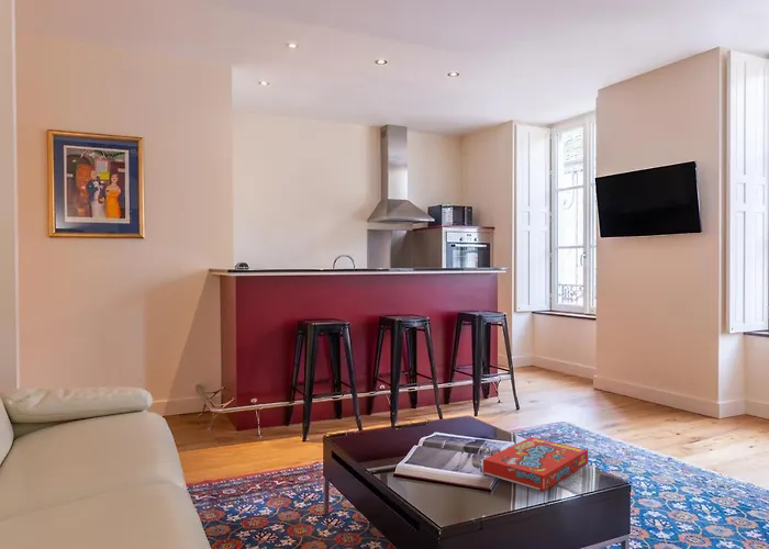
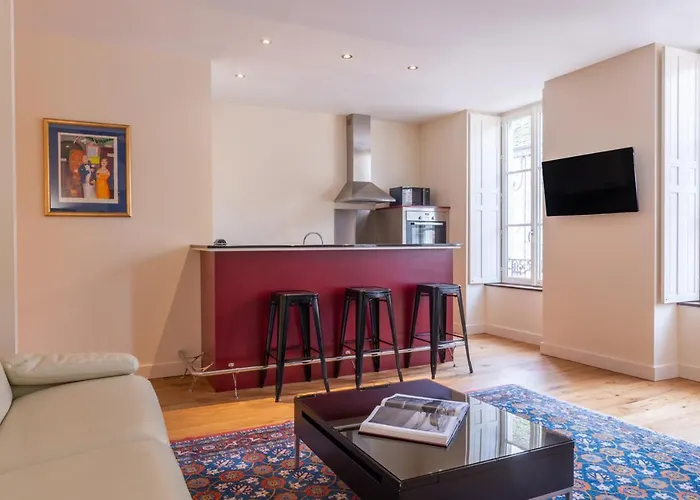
- snack box [482,436,589,492]
